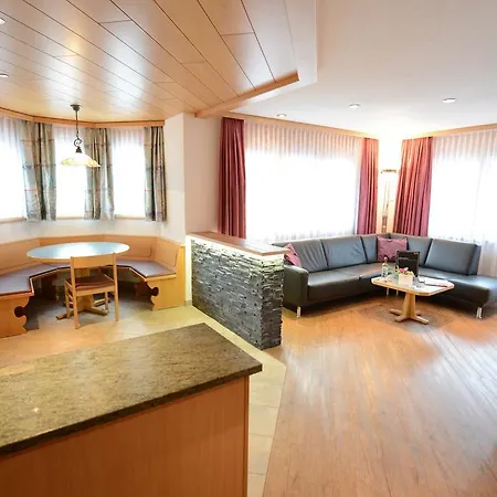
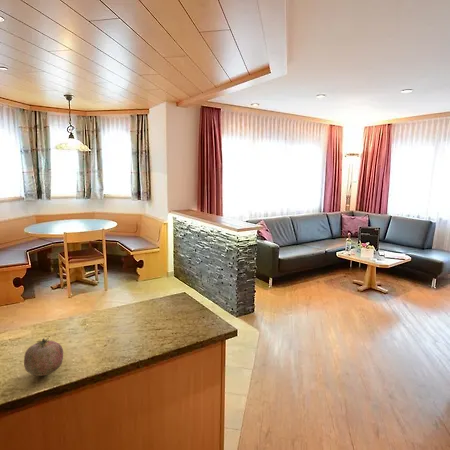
+ fruit [23,337,64,377]
